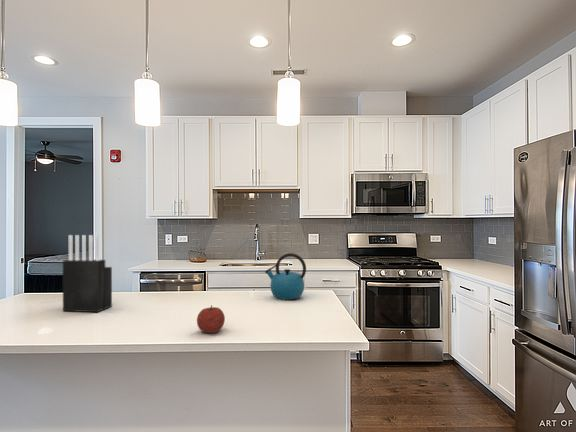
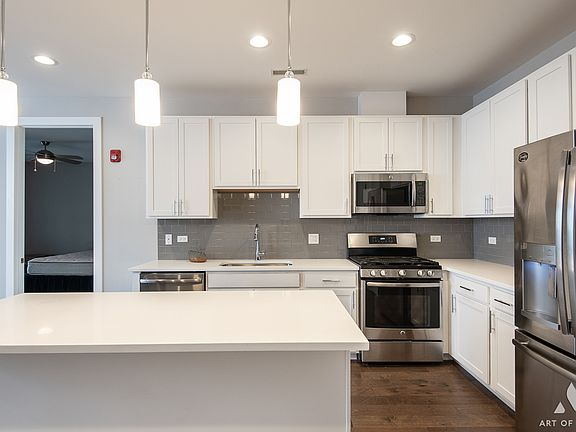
- fruit [196,304,226,334]
- kettle [264,252,307,301]
- knife block [62,234,113,313]
